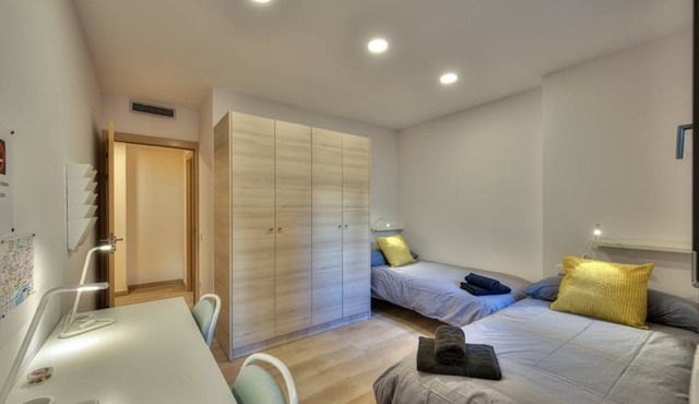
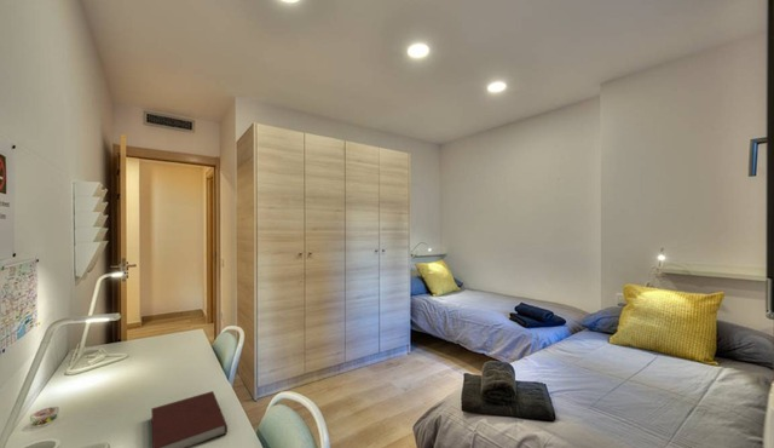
+ notebook [150,390,229,448]
